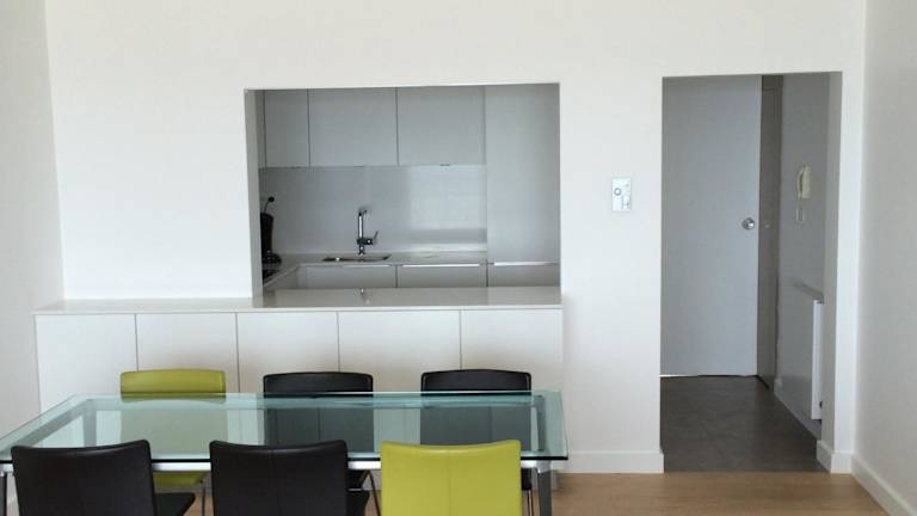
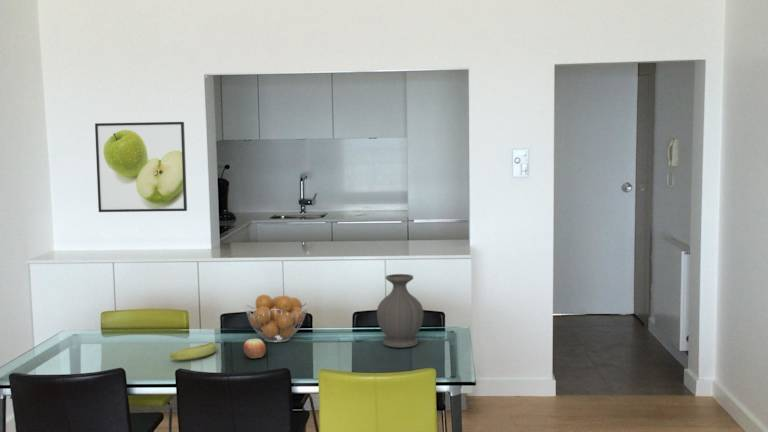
+ apple [242,338,267,359]
+ vase [376,273,424,348]
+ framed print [94,121,188,213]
+ fruit basket [244,294,309,343]
+ banana [169,342,218,361]
